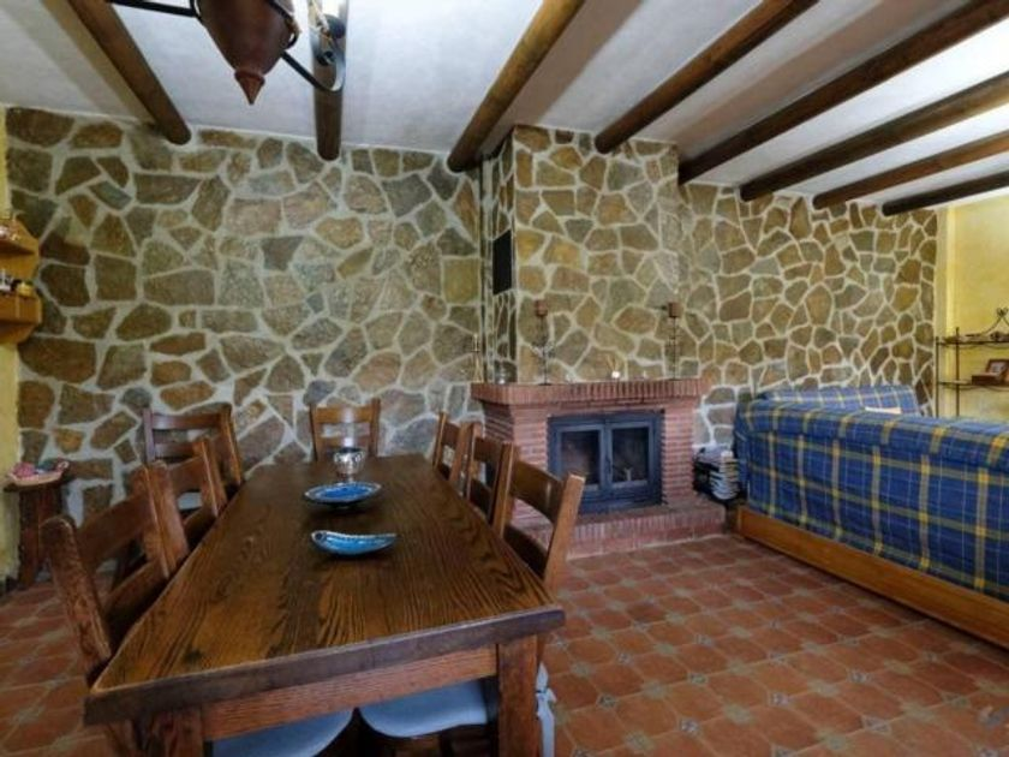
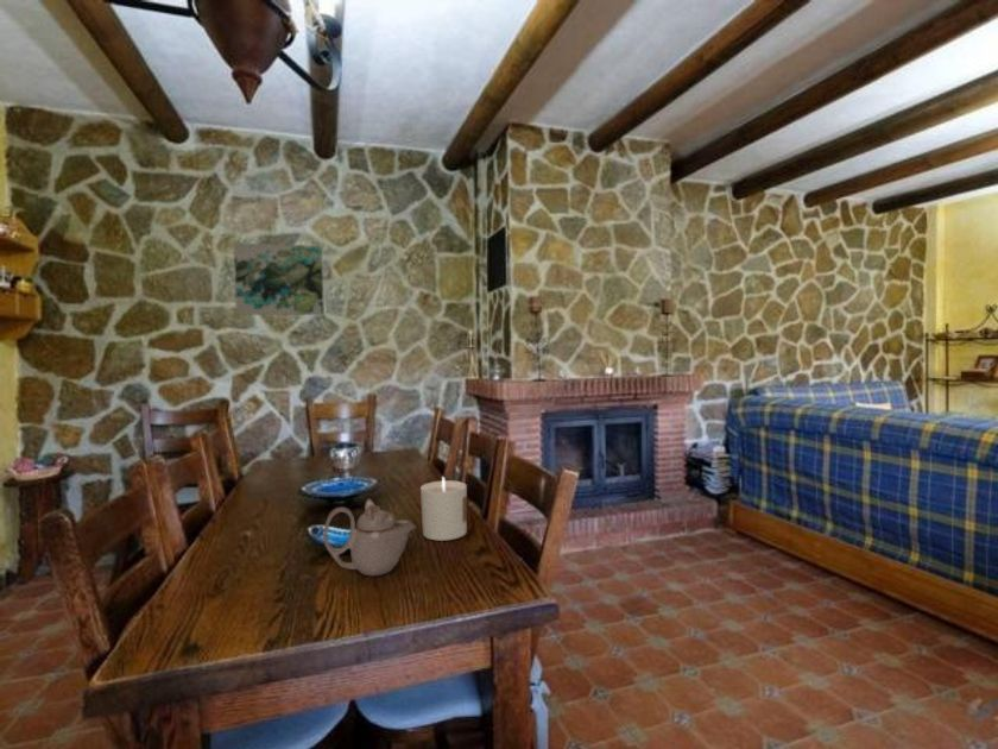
+ candle [419,476,468,542]
+ teapot [322,497,417,578]
+ wall art [233,241,326,316]
